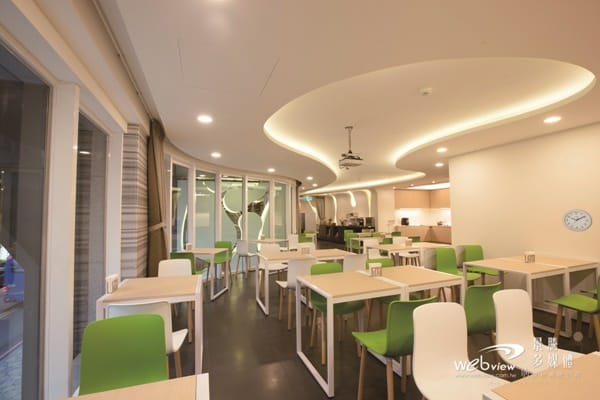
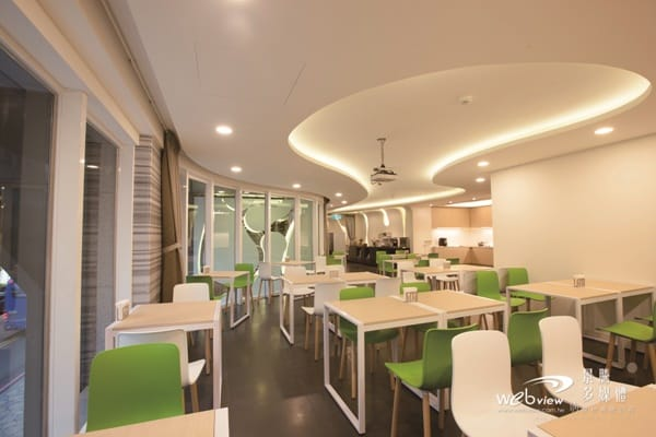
- wall clock [562,208,593,232]
